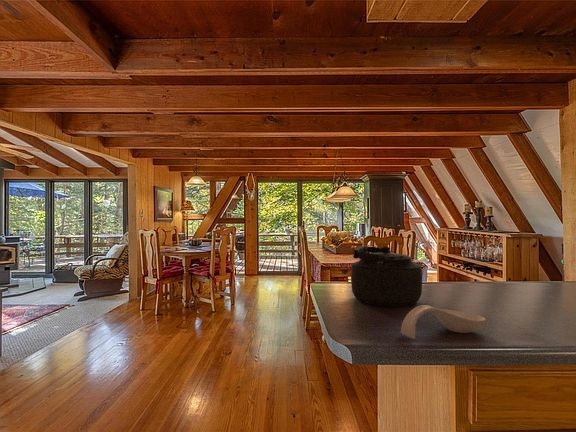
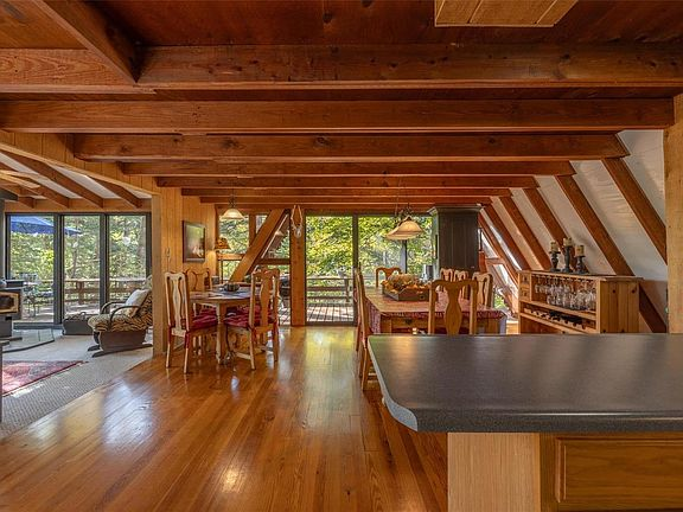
- spoon rest [400,304,487,340]
- kettle [350,245,423,307]
